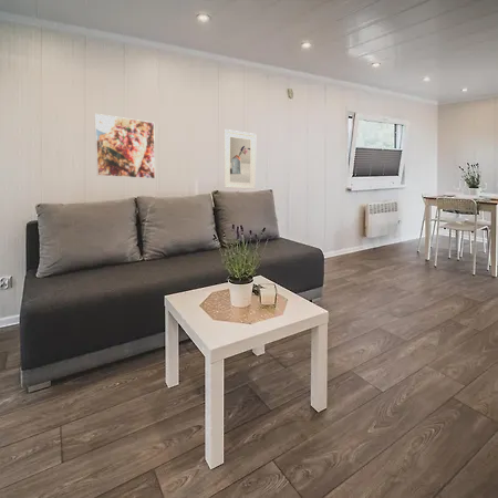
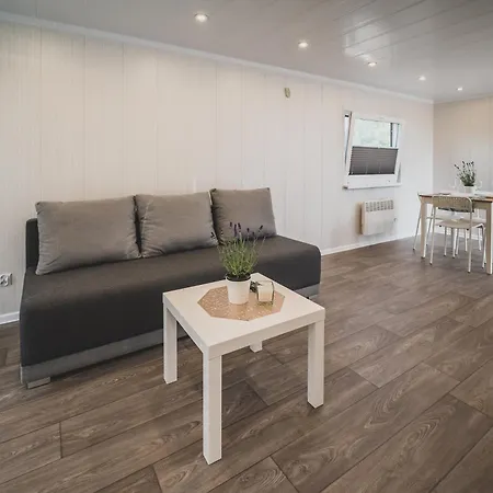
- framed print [222,128,257,190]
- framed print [93,113,156,180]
